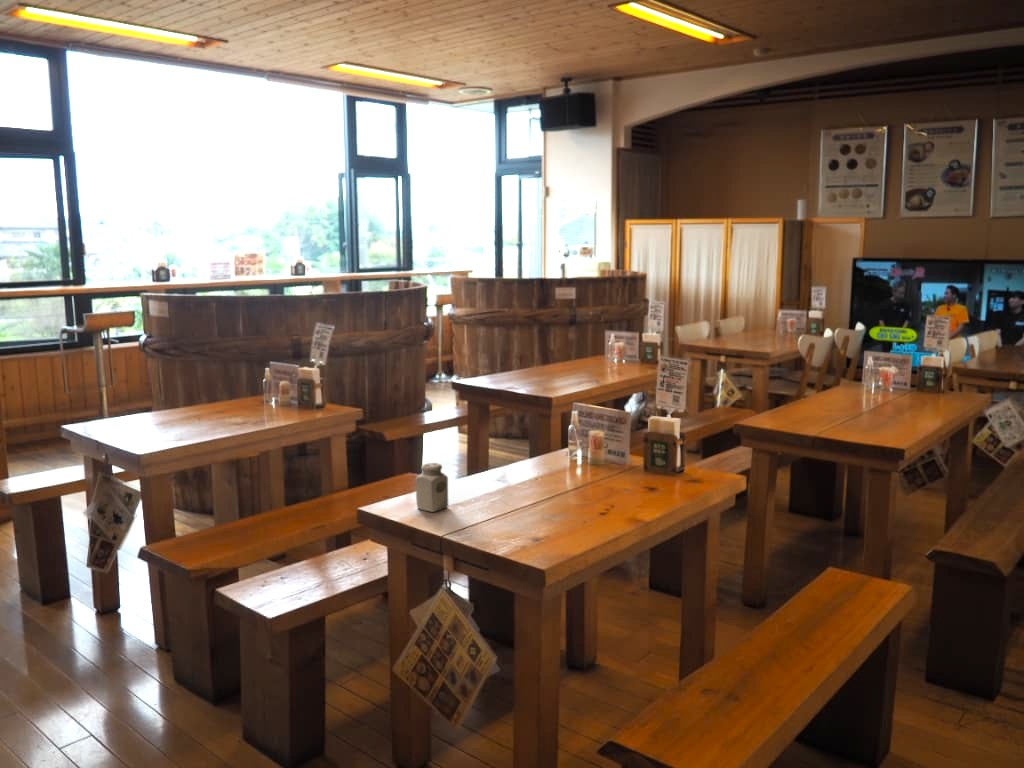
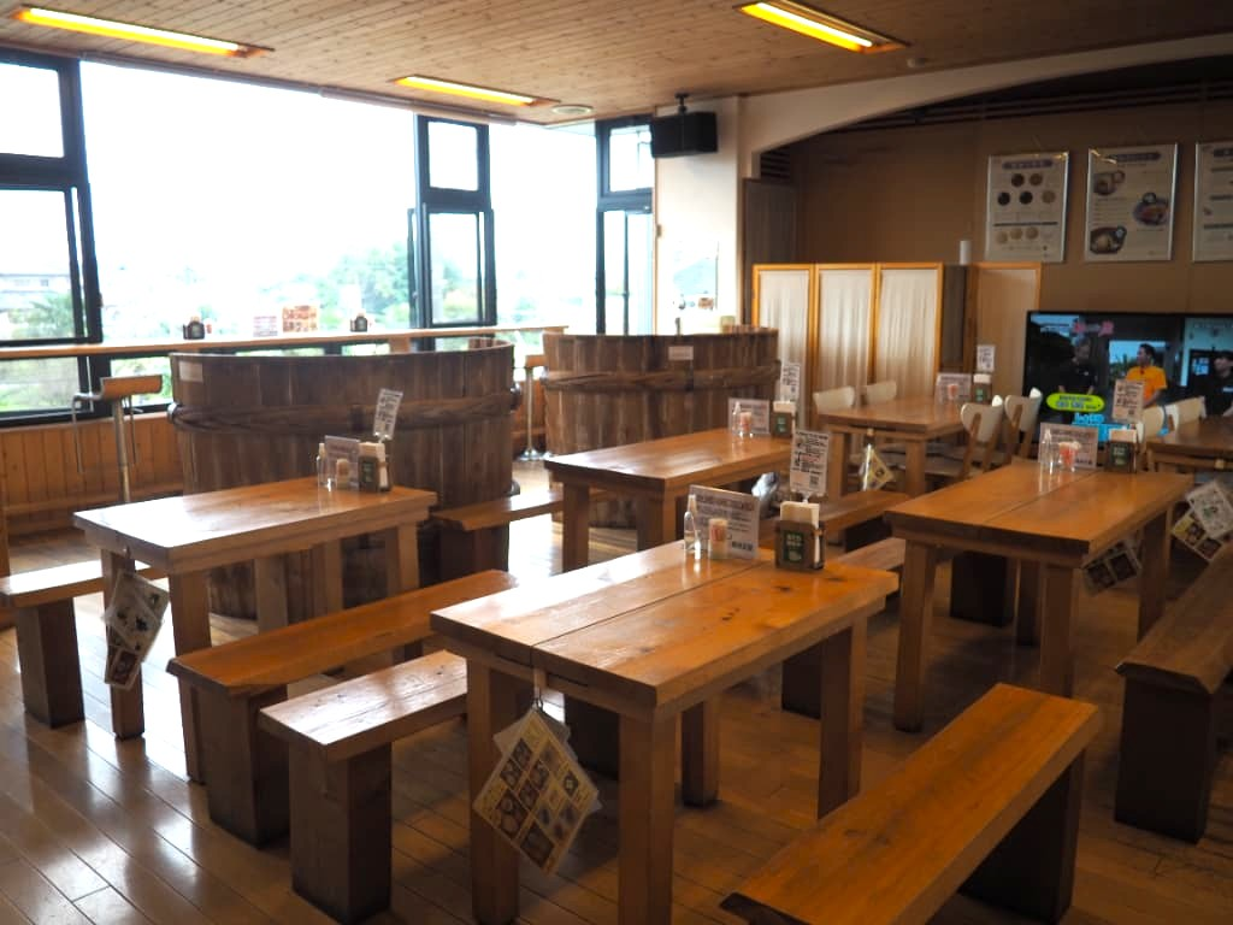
- salt shaker [415,462,449,513]
